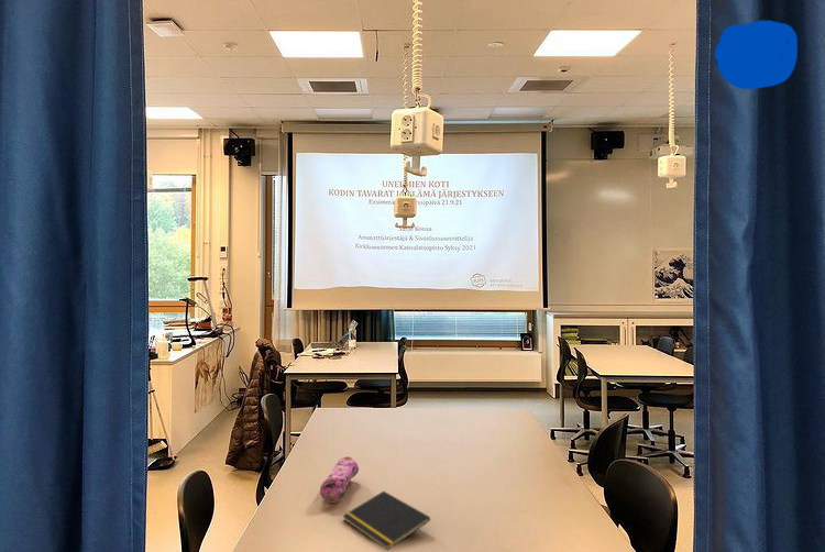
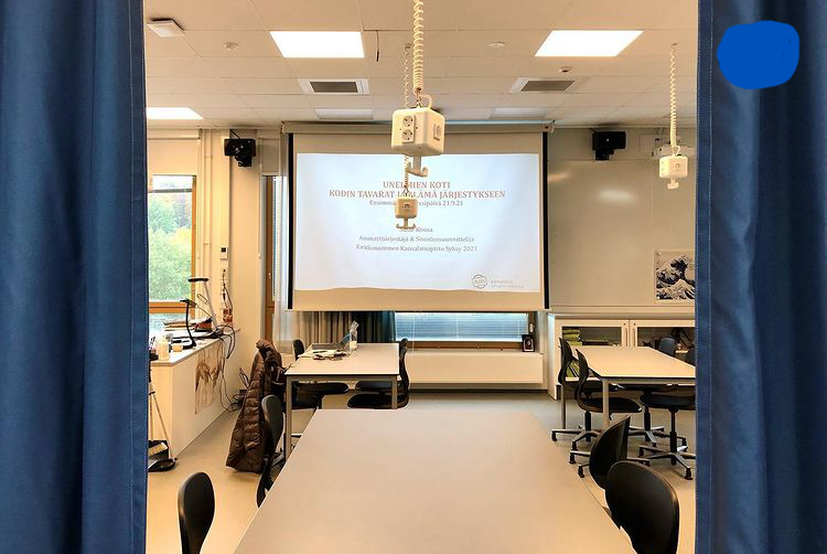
- notepad [342,490,431,551]
- pencil case [319,455,360,504]
